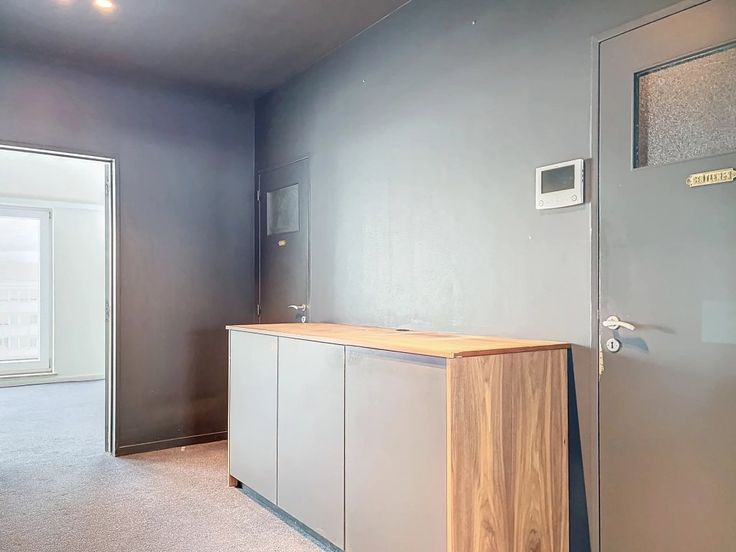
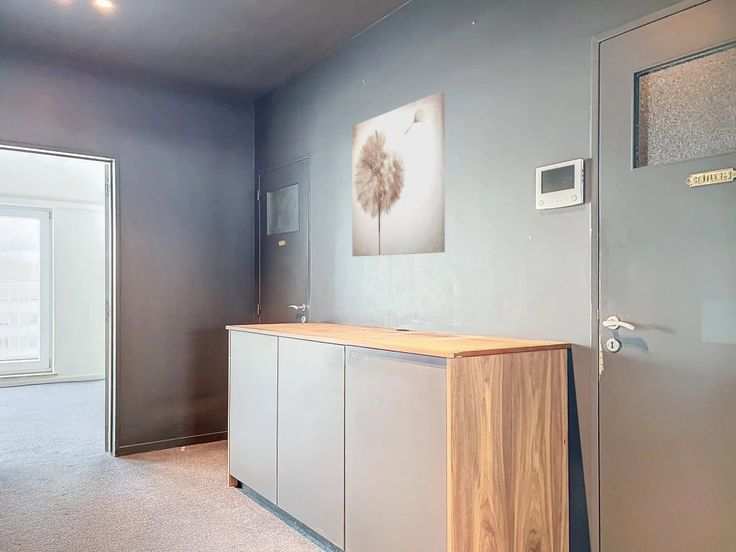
+ wall art [351,91,446,257]
